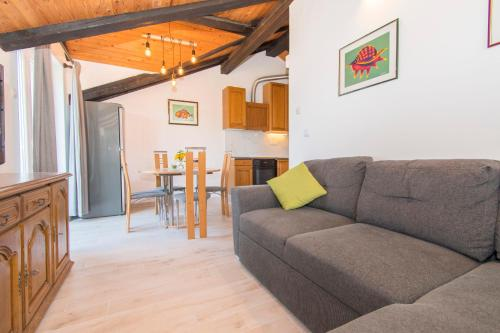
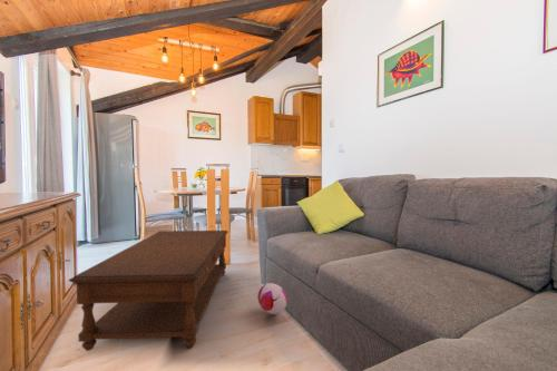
+ plush toy [257,282,289,315]
+ coffee table [68,230,229,352]
